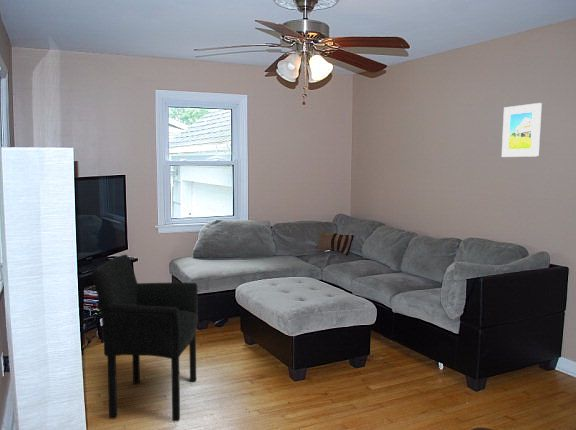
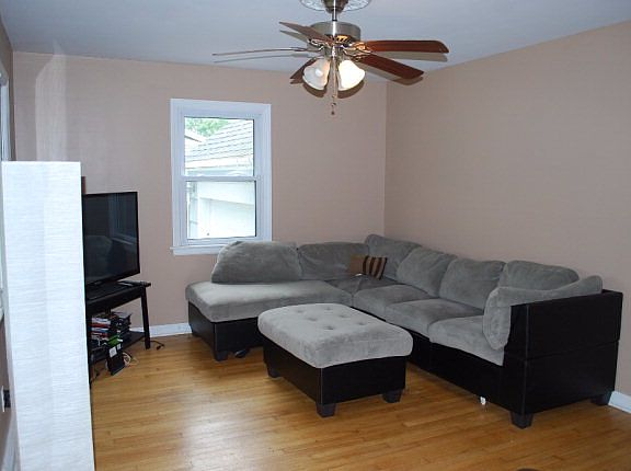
- armchair [91,254,199,422]
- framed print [501,102,543,158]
